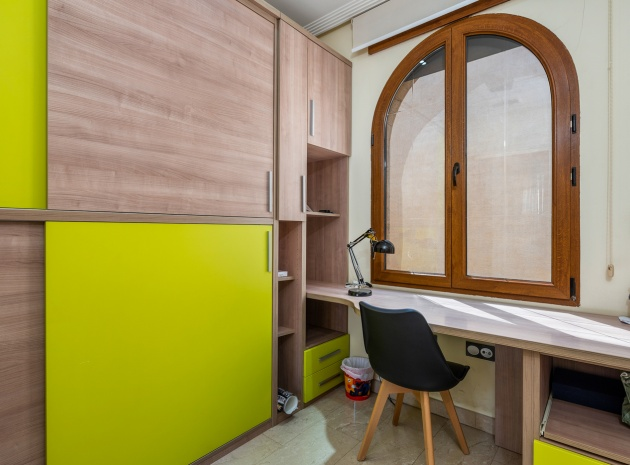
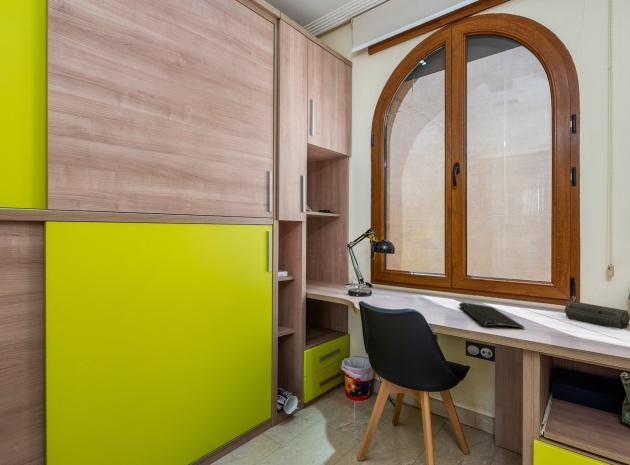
+ speaker [563,300,630,330]
+ keyboard [458,301,525,329]
